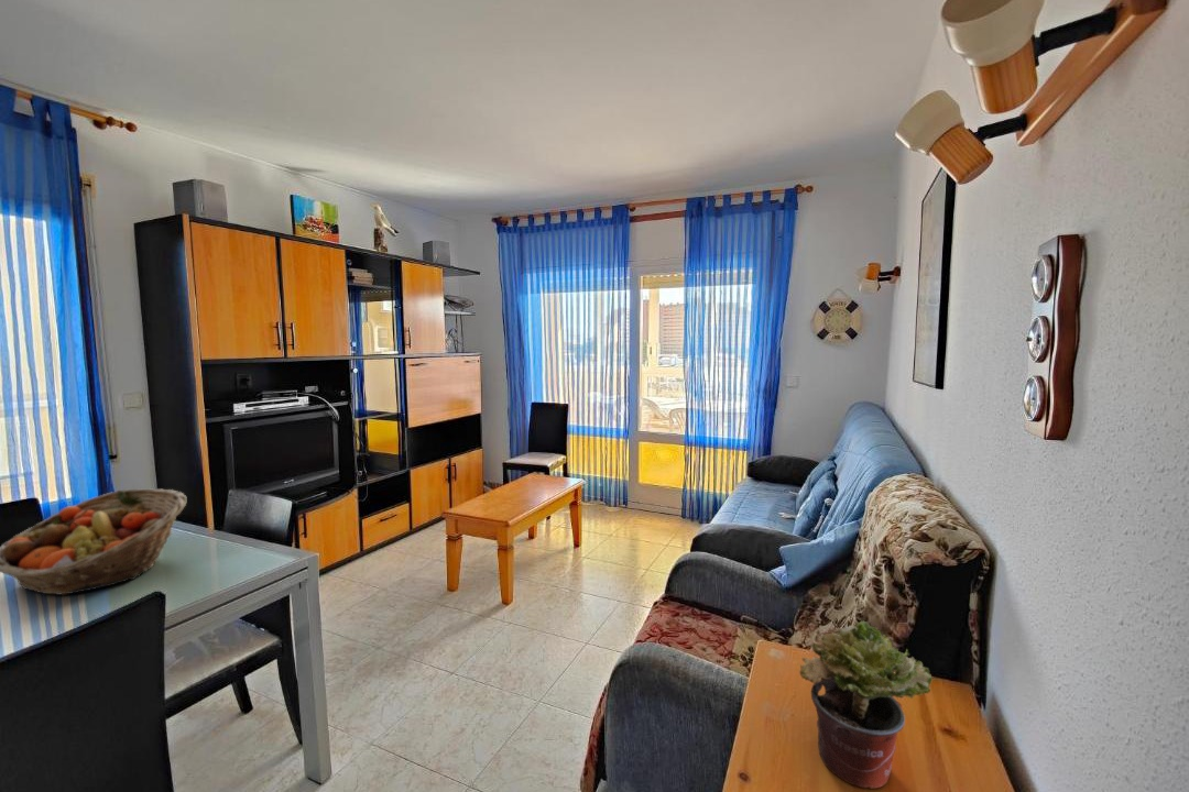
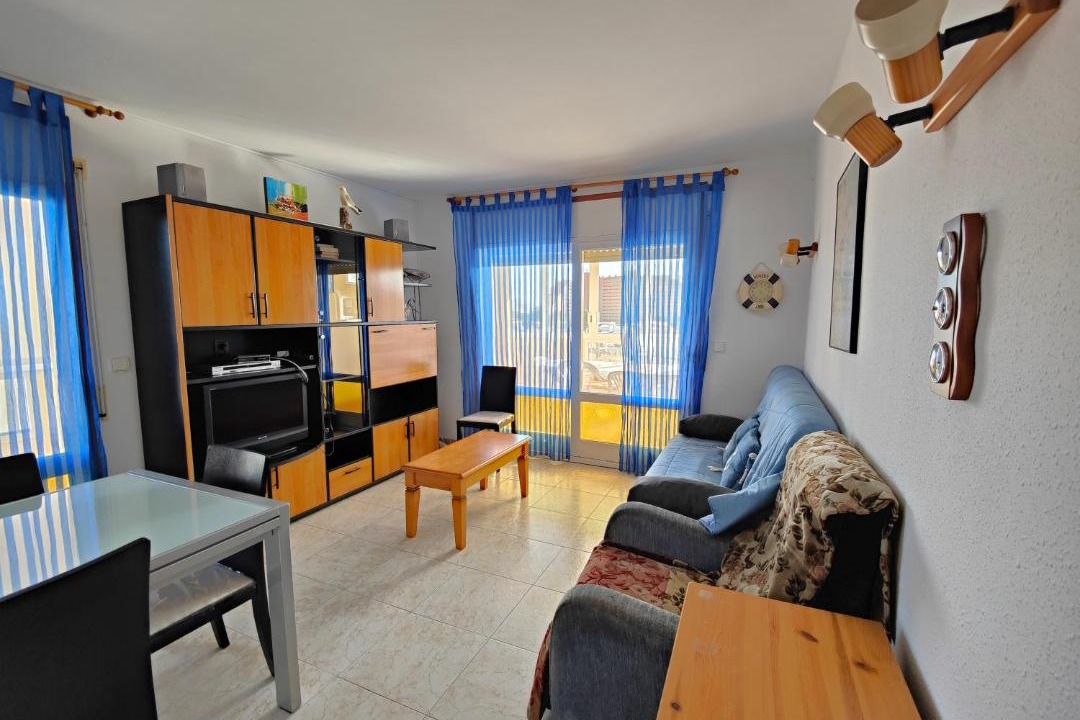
- potted plant [798,619,934,790]
- fruit basket [0,487,187,596]
